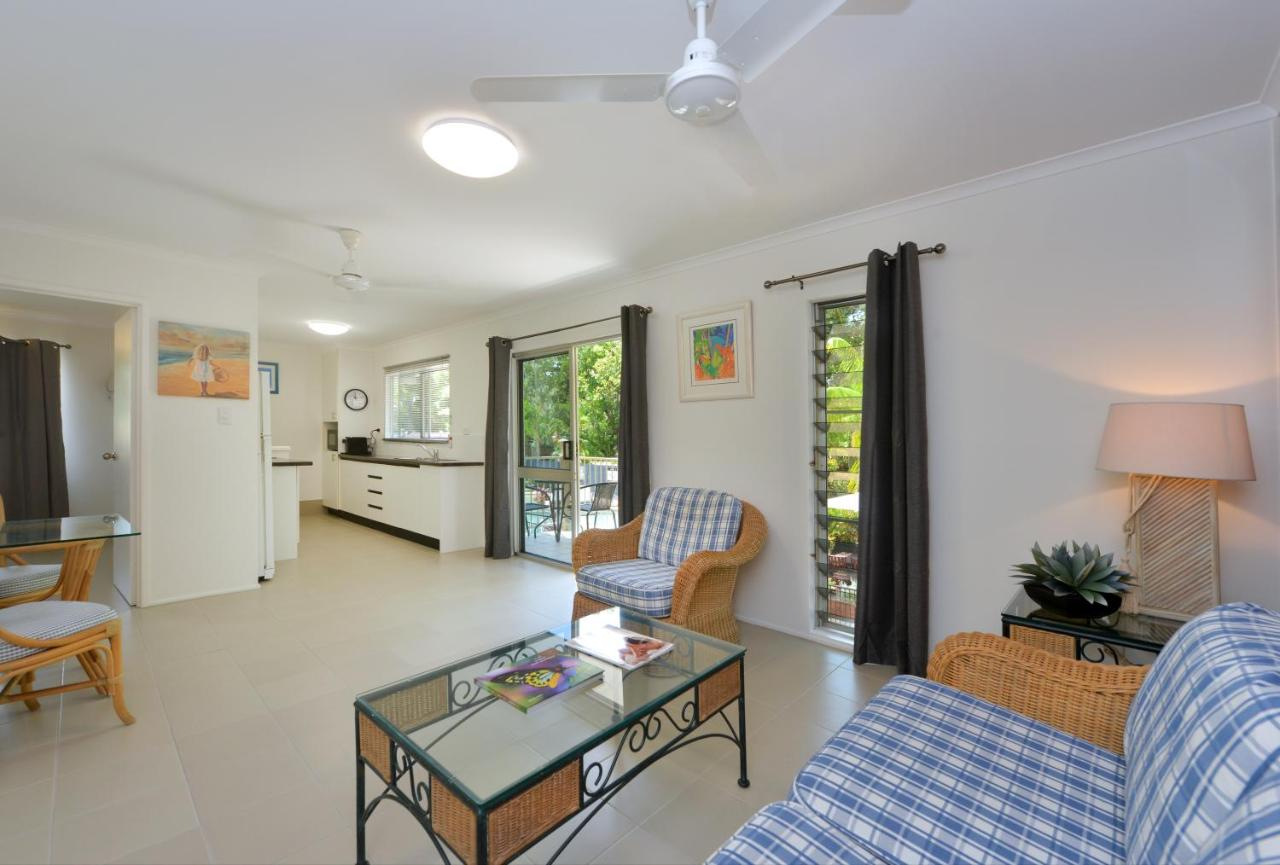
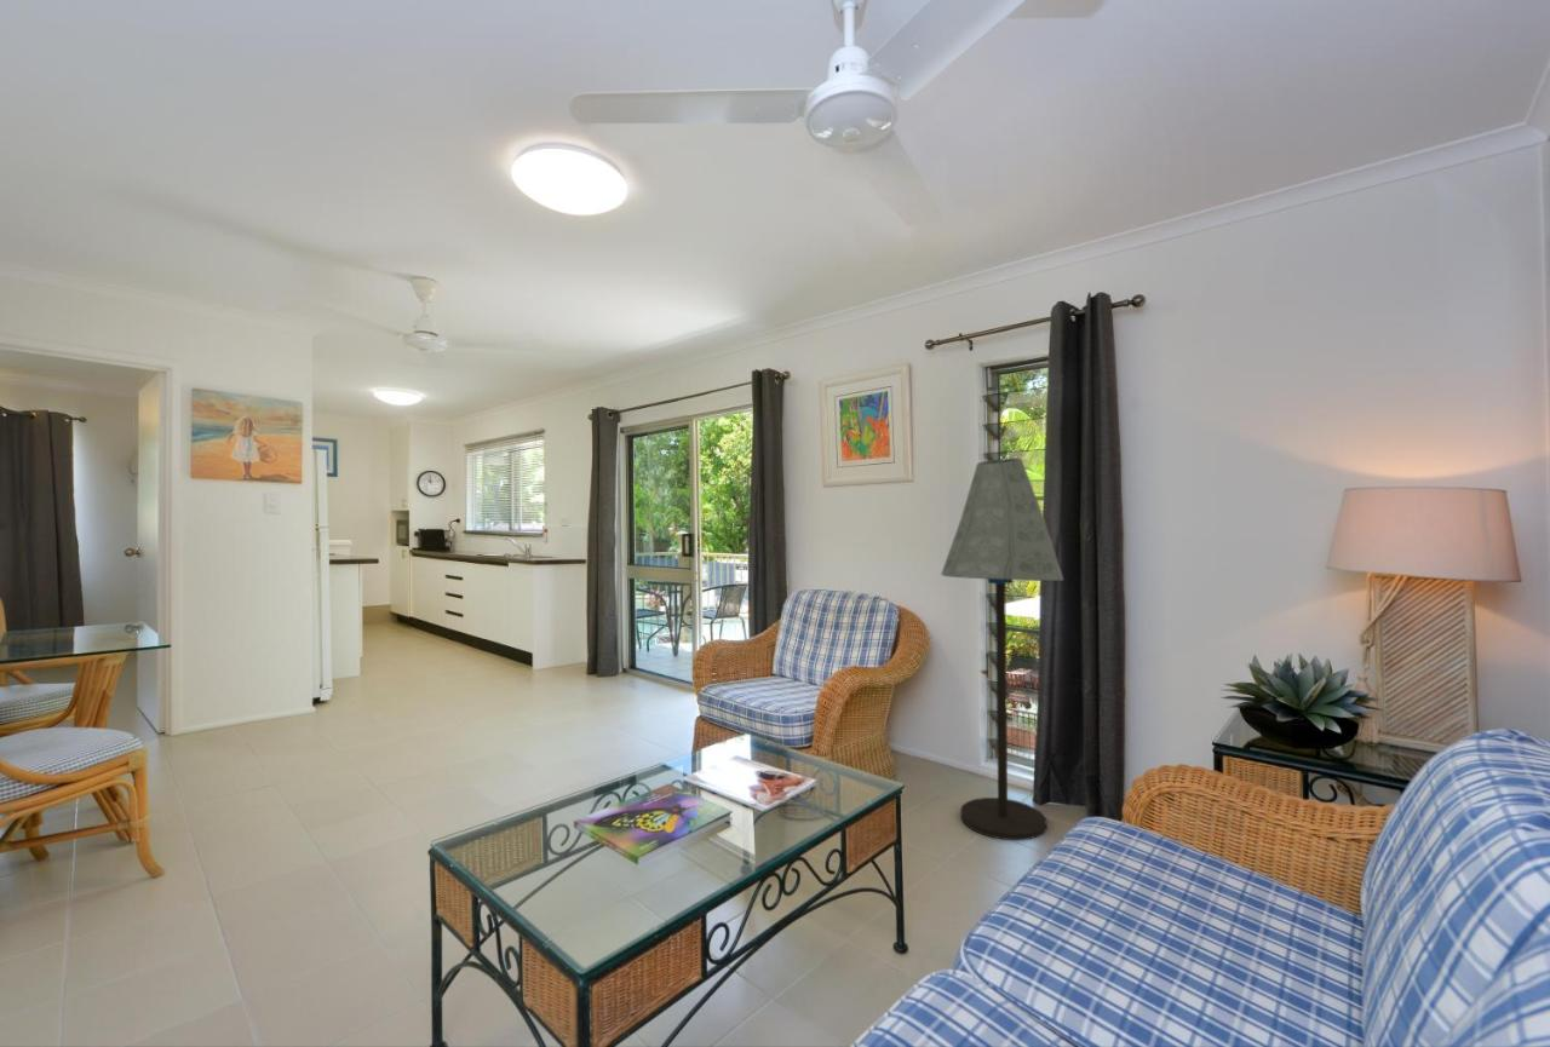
+ floor lamp [940,458,1064,841]
